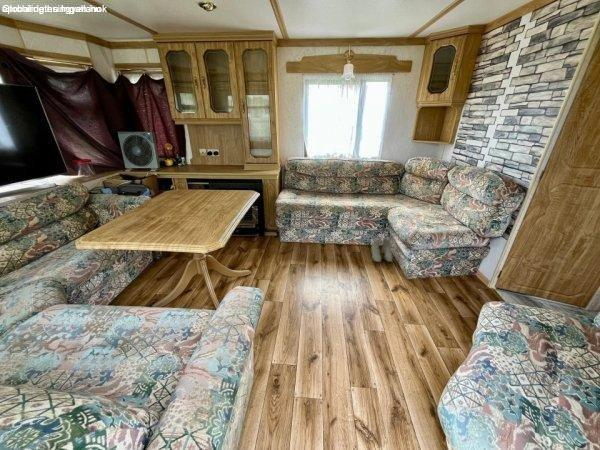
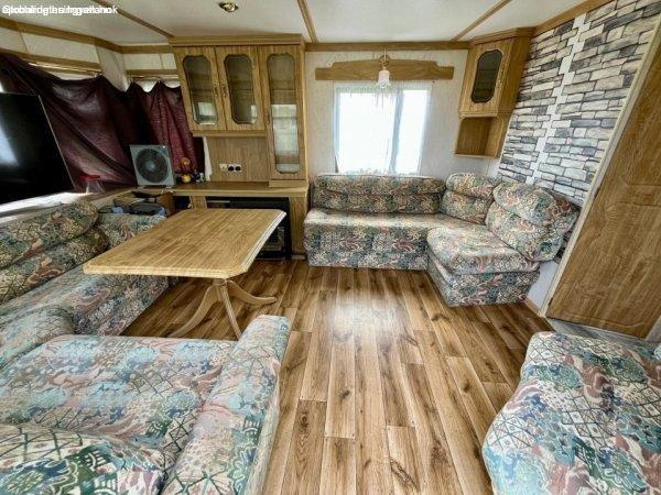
- boots [370,235,393,263]
